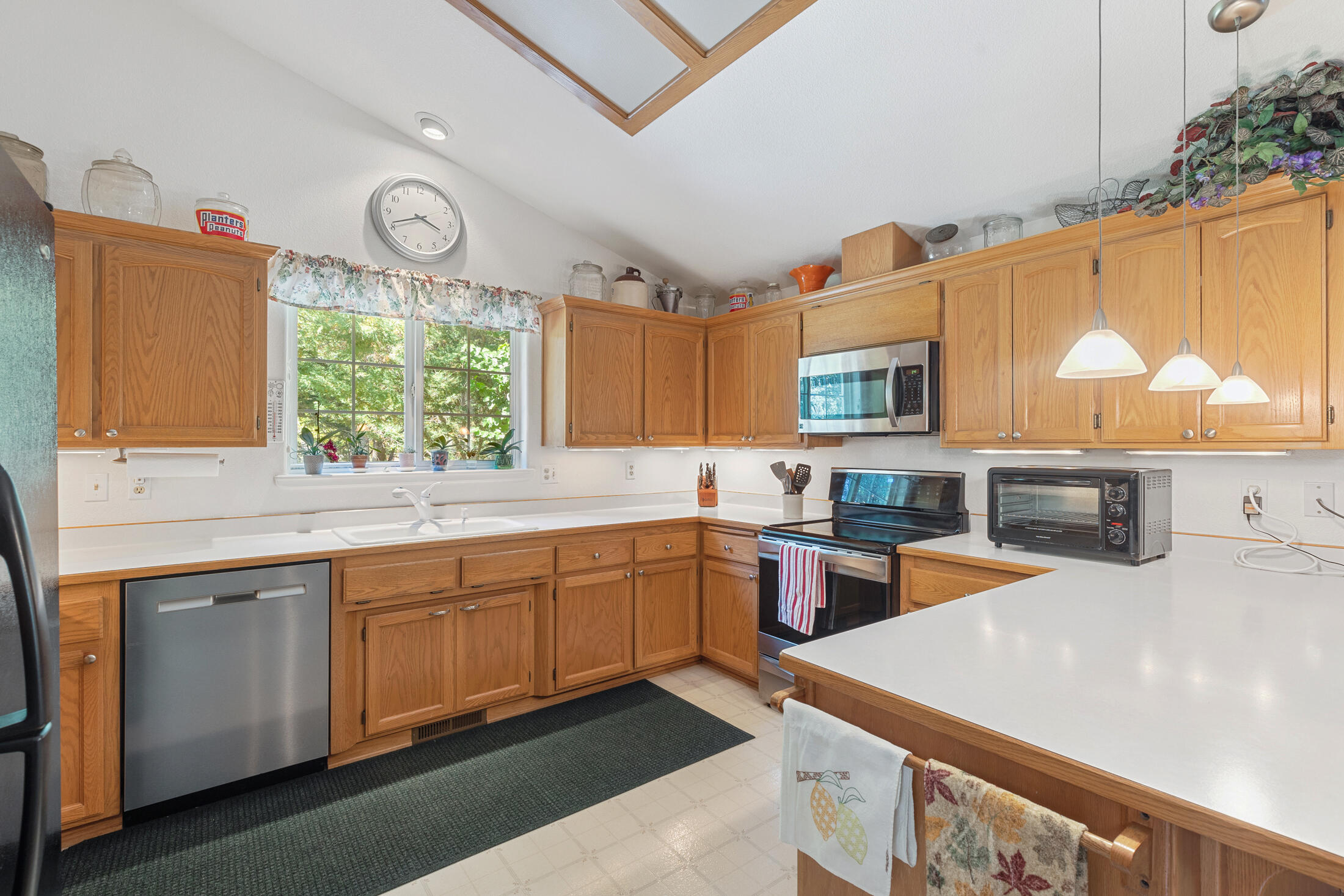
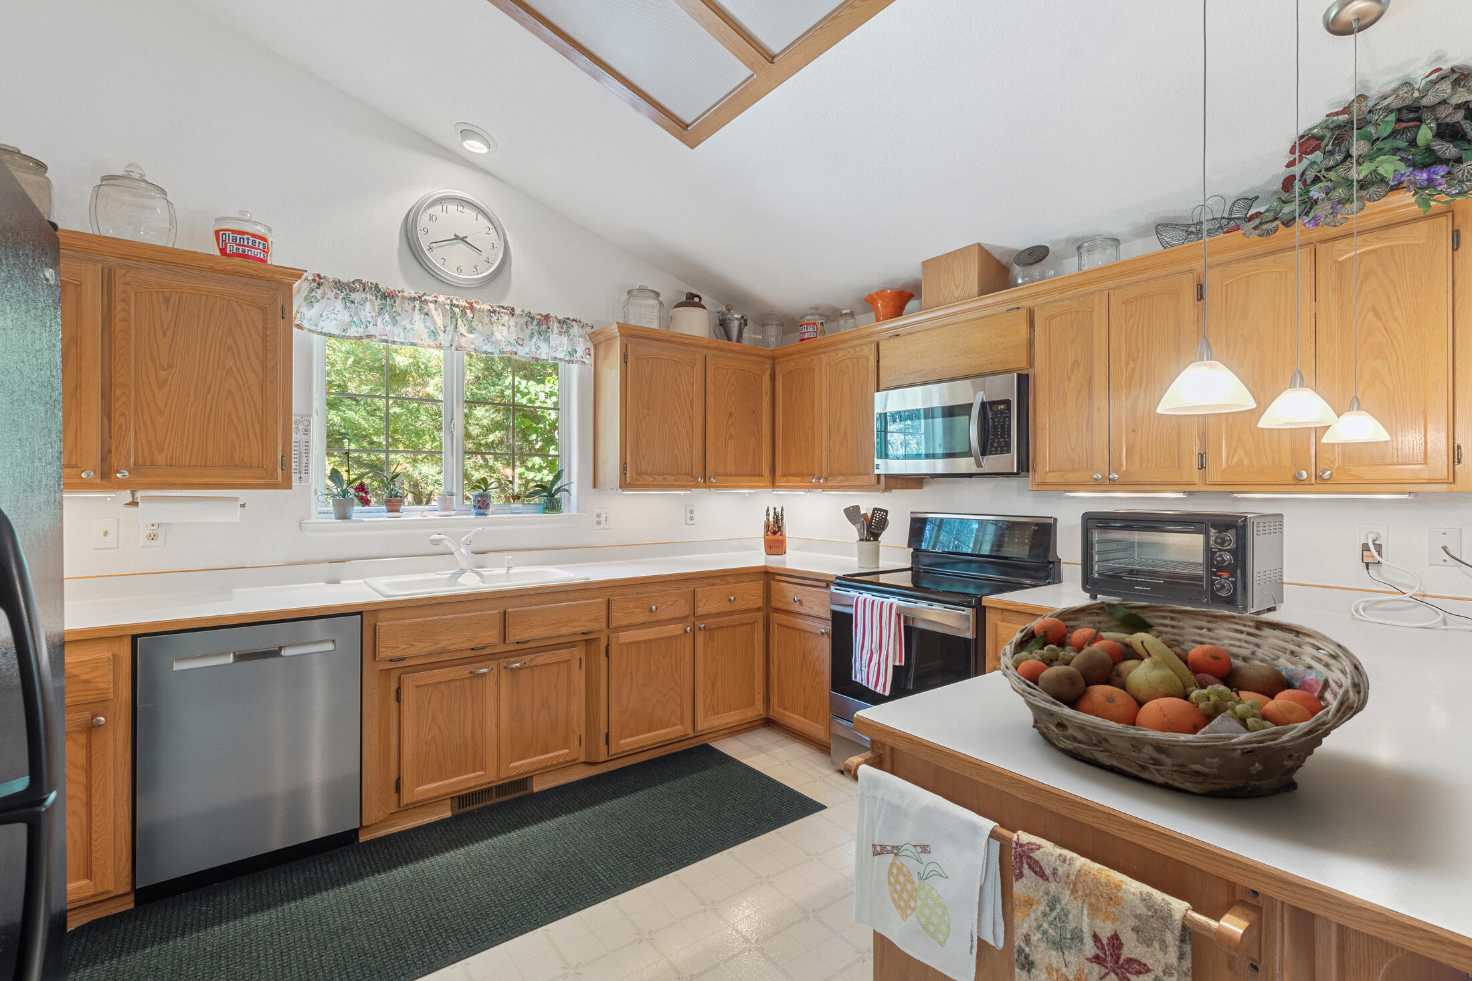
+ fruit basket [998,600,1370,797]
